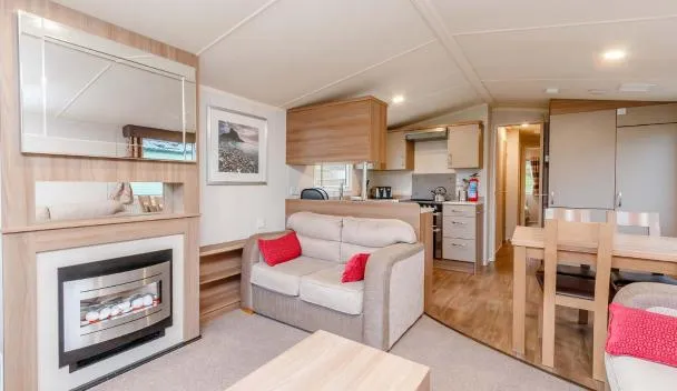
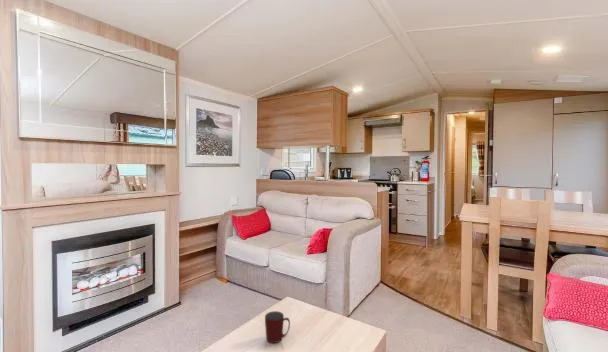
+ mug [264,310,291,344]
